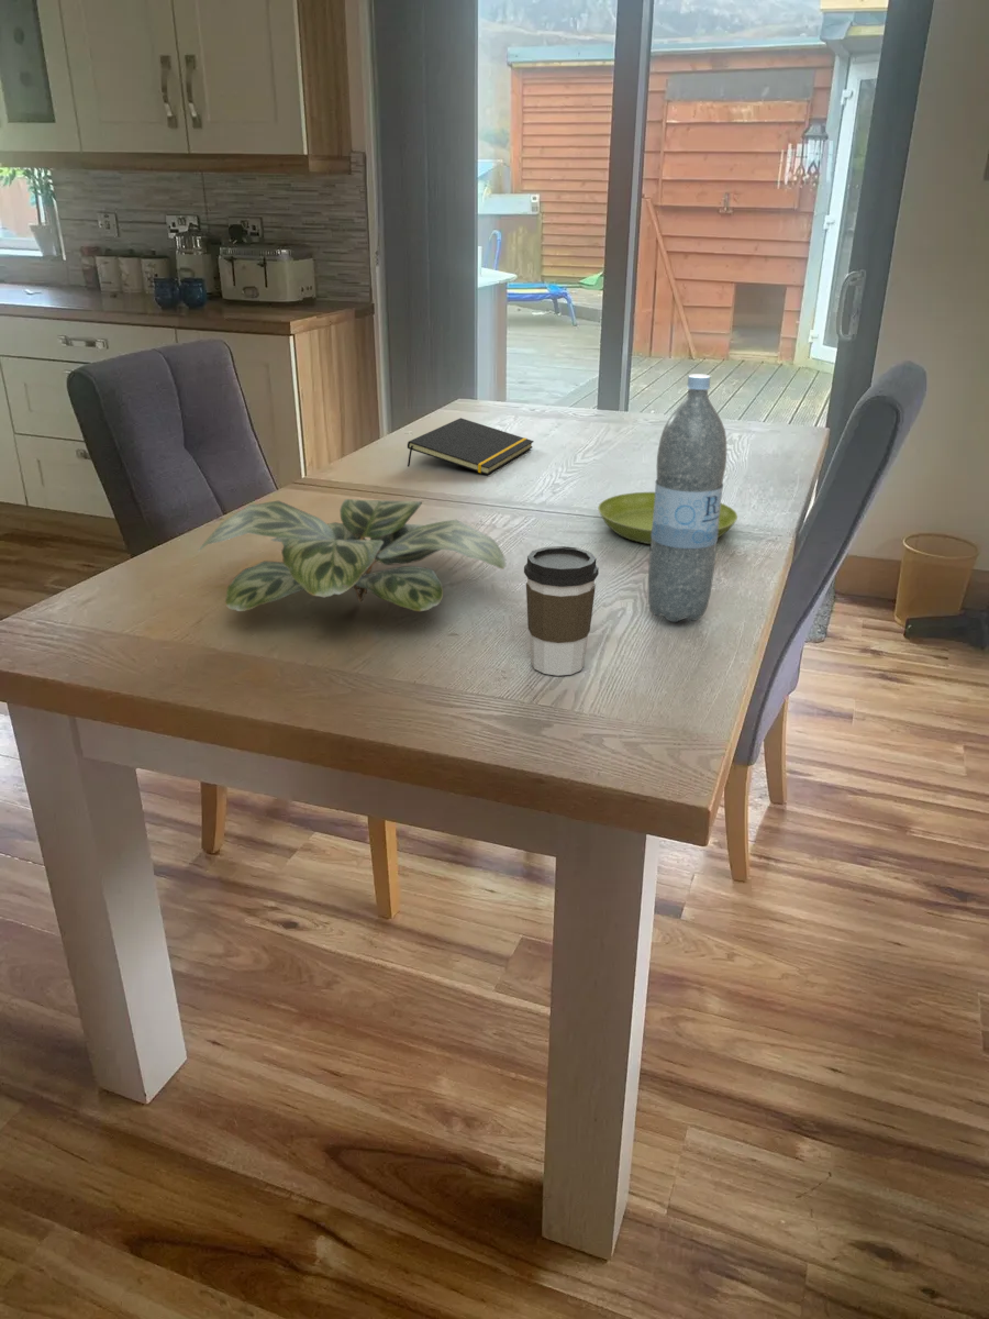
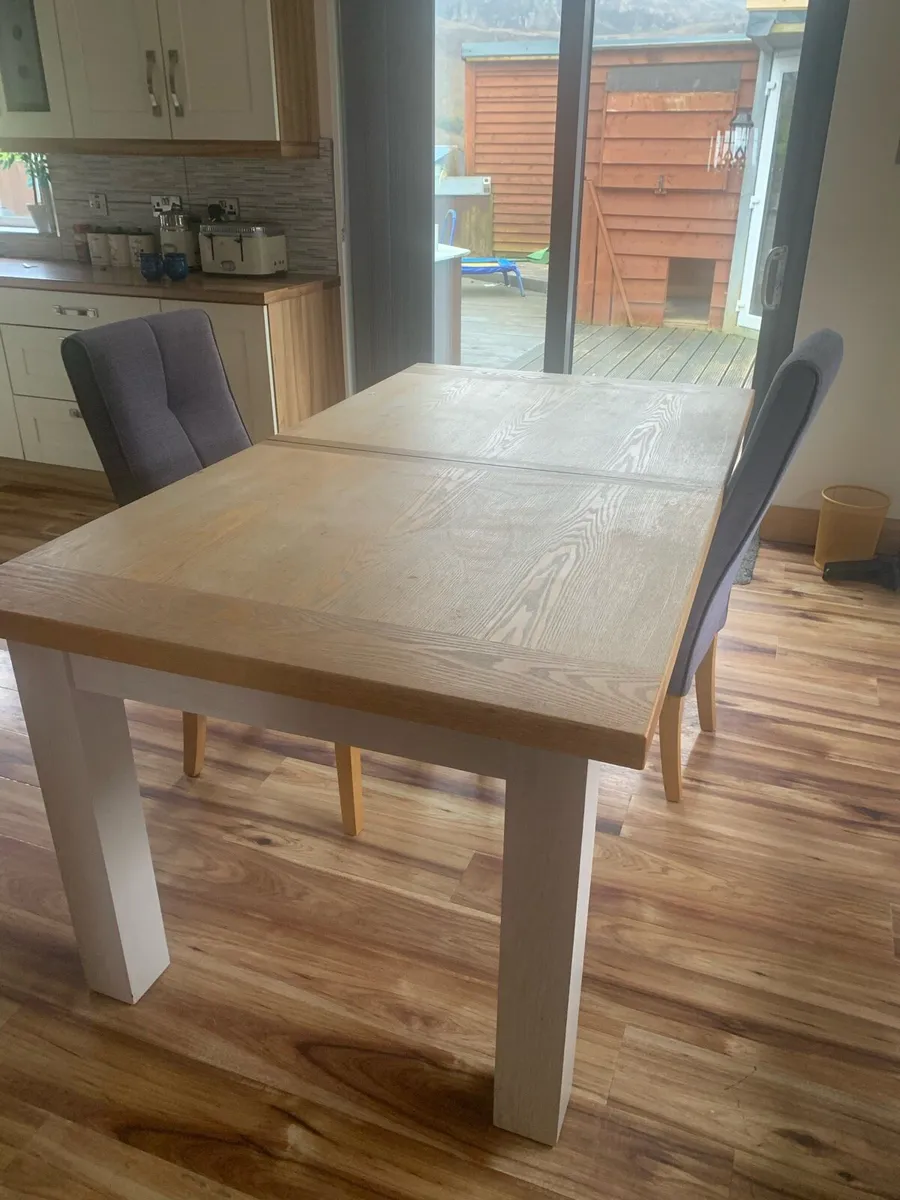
- saucer [597,491,738,545]
- coffee cup [523,545,600,677]
- notepad [407,417,535,476]
- water bottle [647,373,727,623]
- plant [196,498,508,612]
